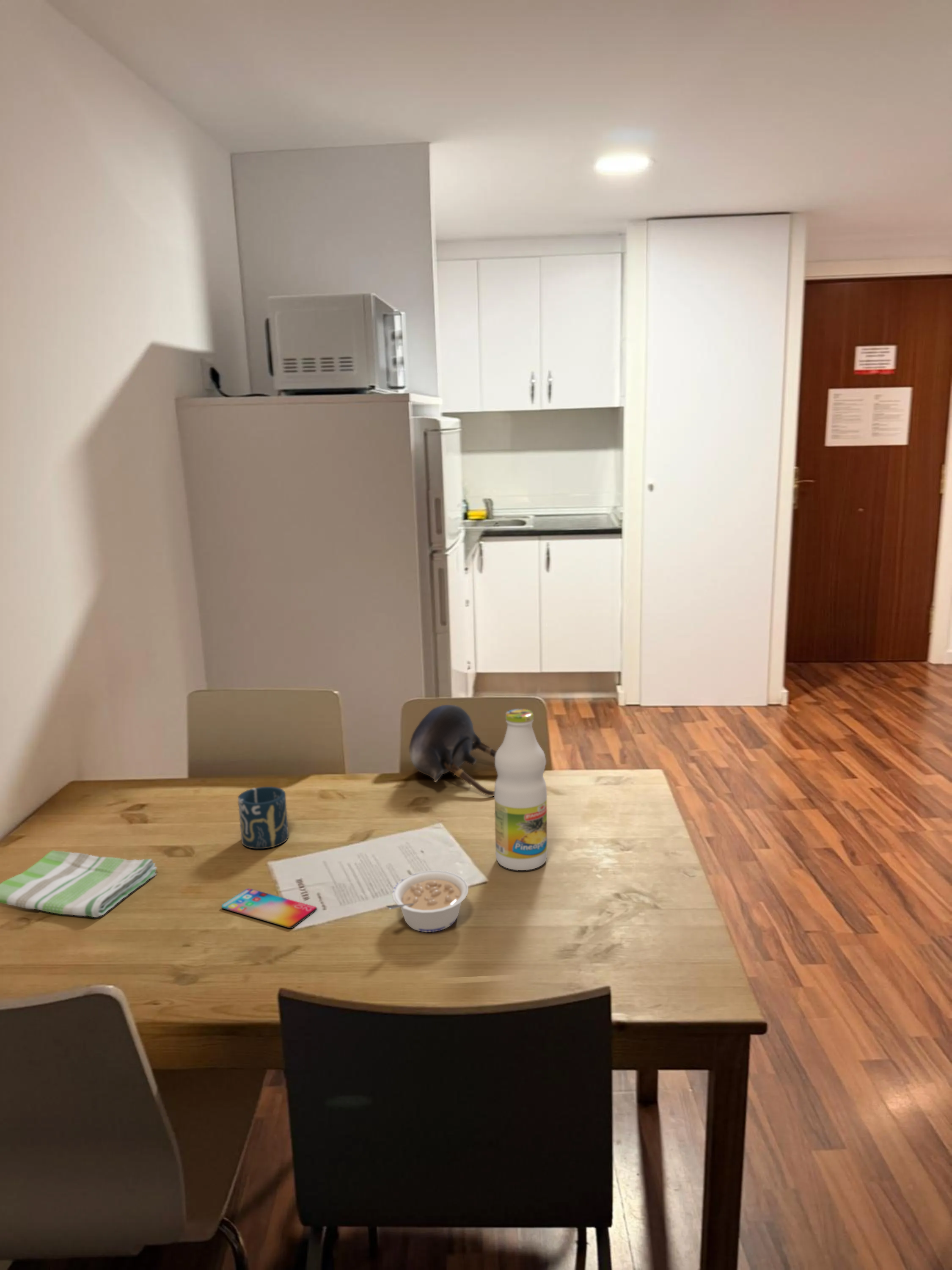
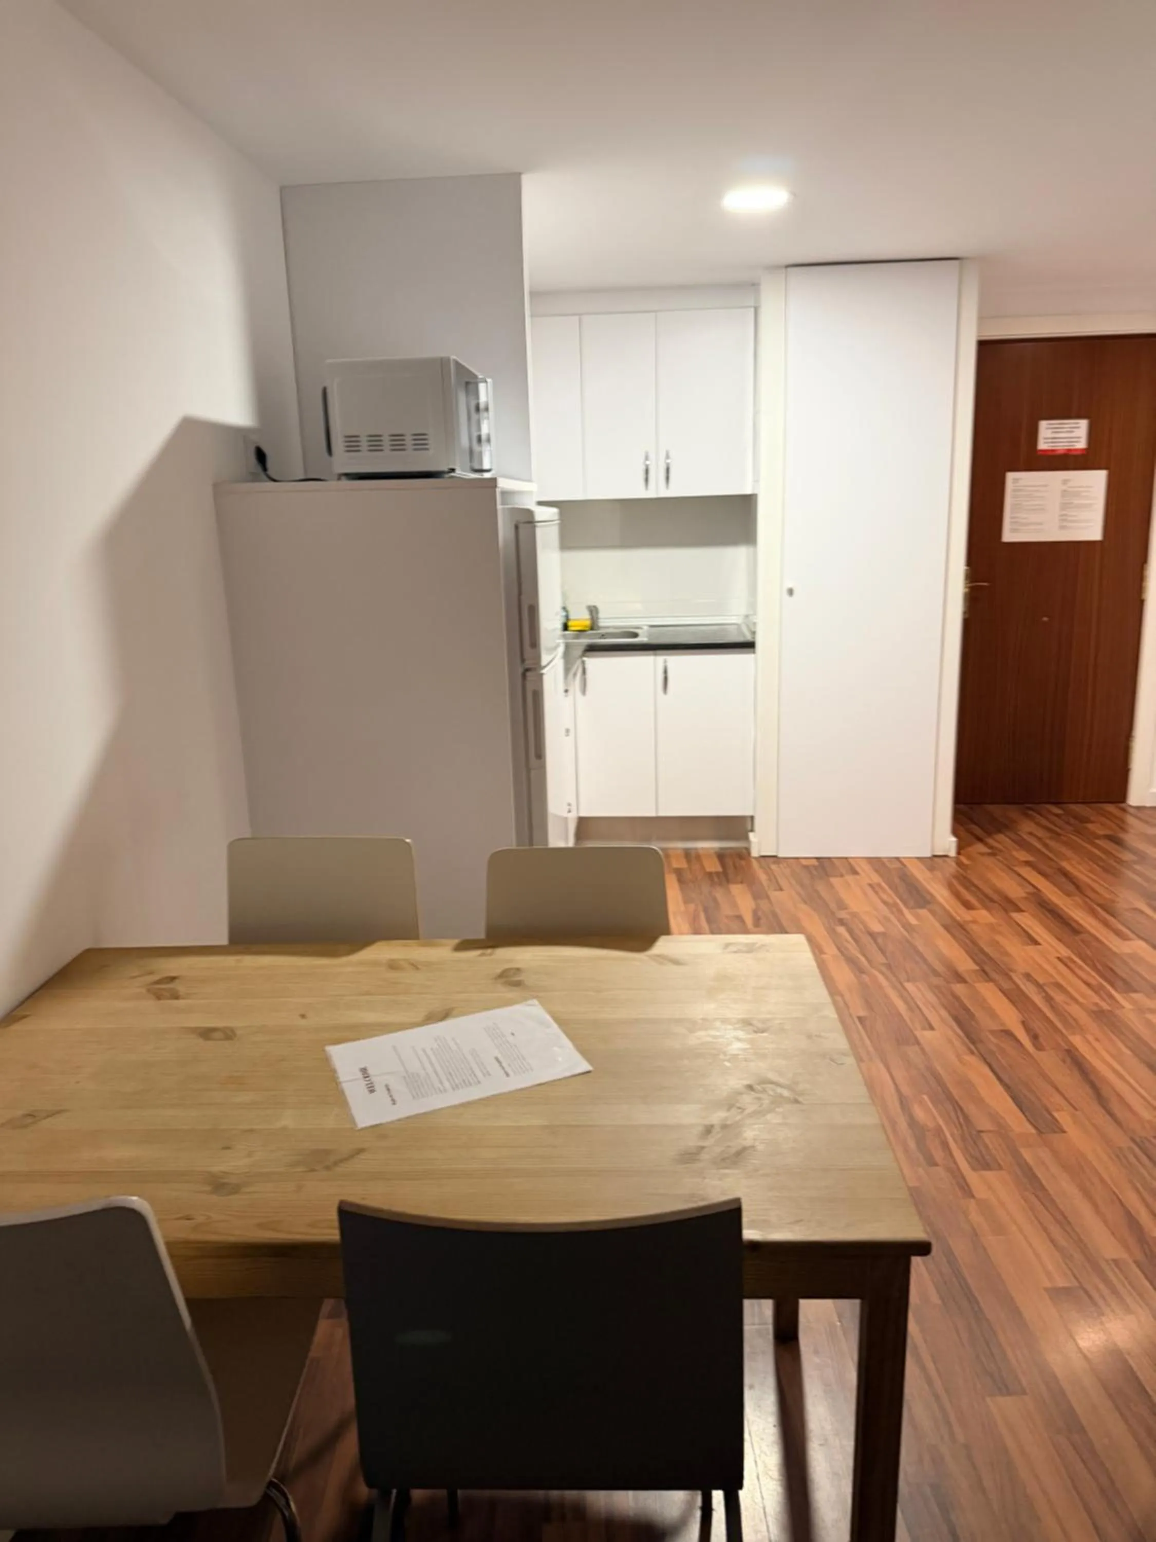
- smartphone [221,888,317,929]
- bottle [494,709,548,871]
- dish towel [0,850,157,918]
- cup [237,786,289,849]
- legume [385,870,469,933]
- teapot [409,704,497,797]
